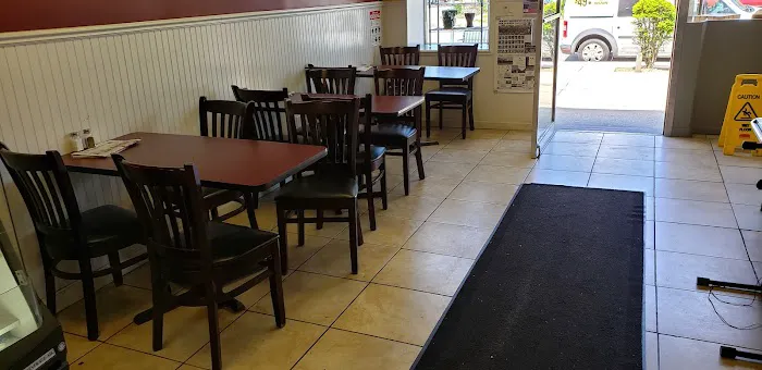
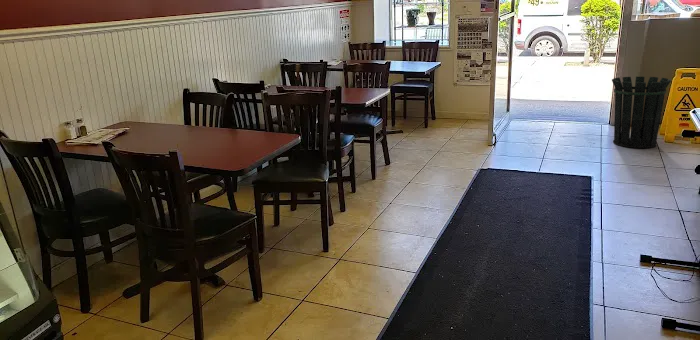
+ waste bin [611,76,672,149]
